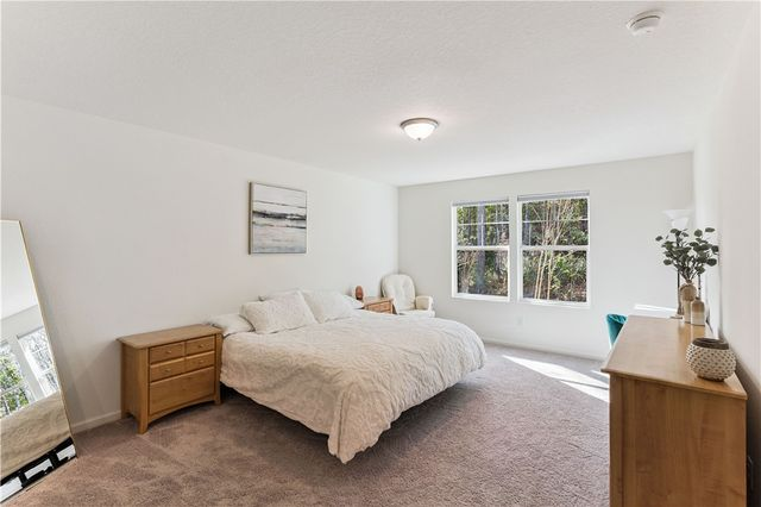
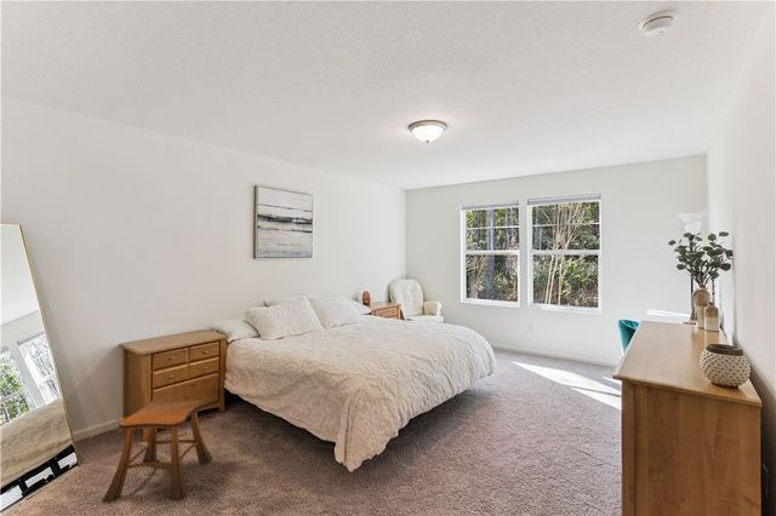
+ stool [101,399,213,503]
